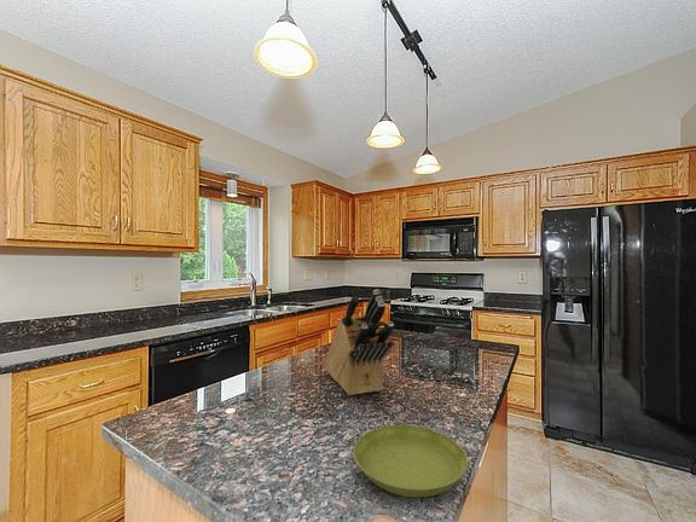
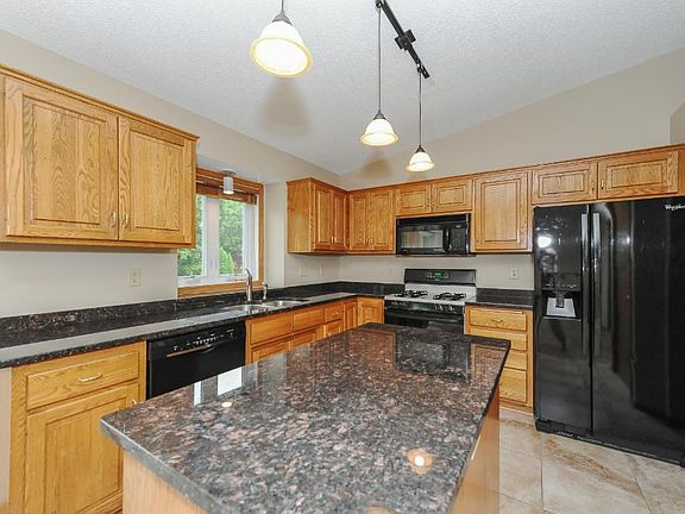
- knife block [324,289,395,396]
- saucer [353,424,469,499]
